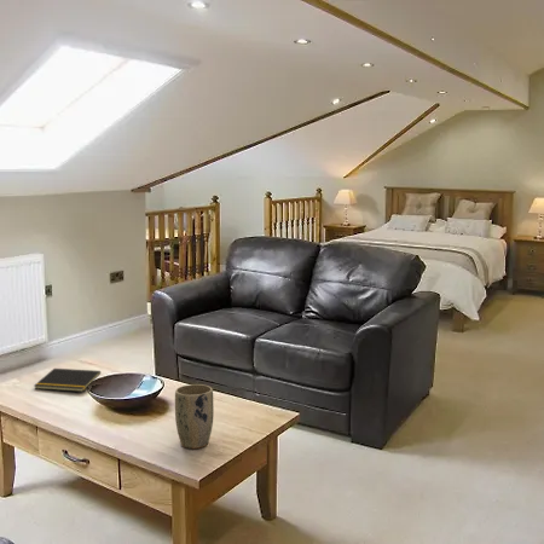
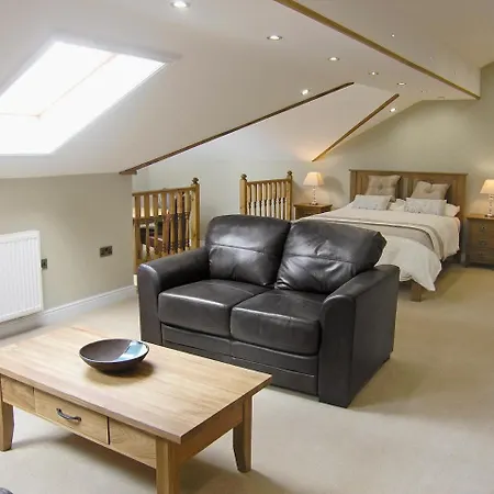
- notepad [34,368,102,393]
- plant pot [174,383,215,450]
